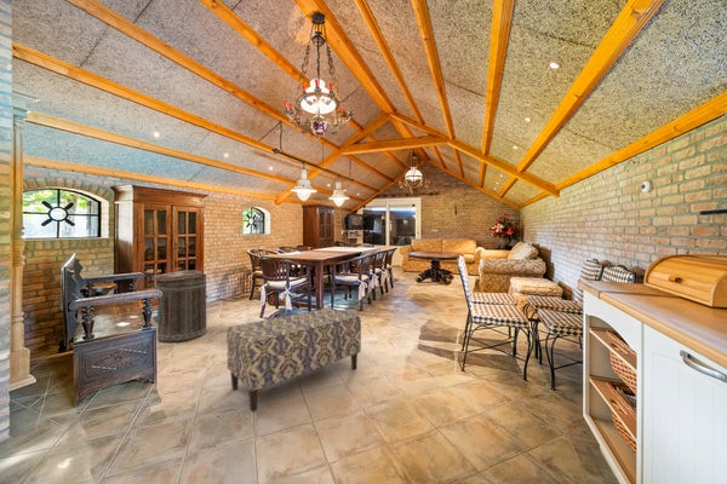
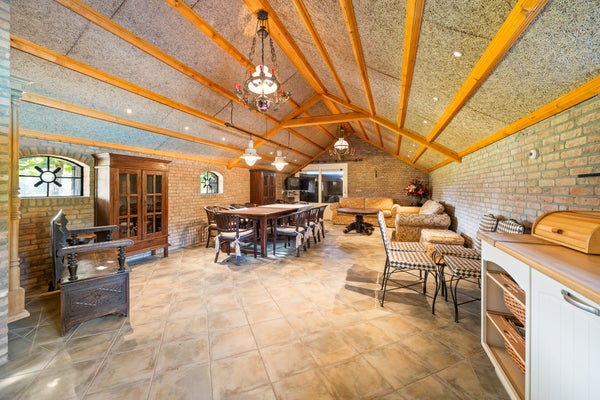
- bench [225,306,362,411]
- trash can lid [151,269,207,344]
